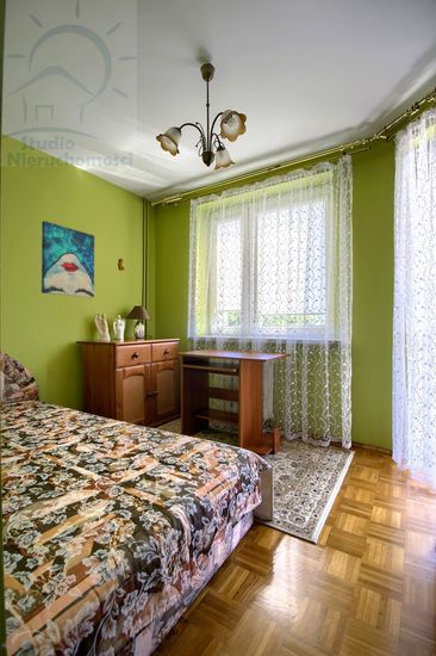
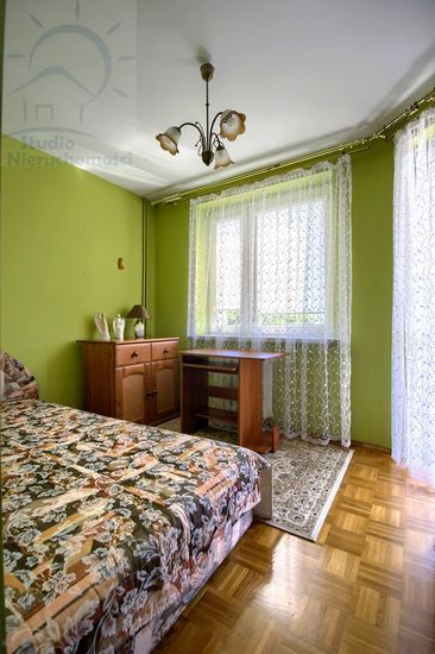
- wall art [41,221,95,299]
